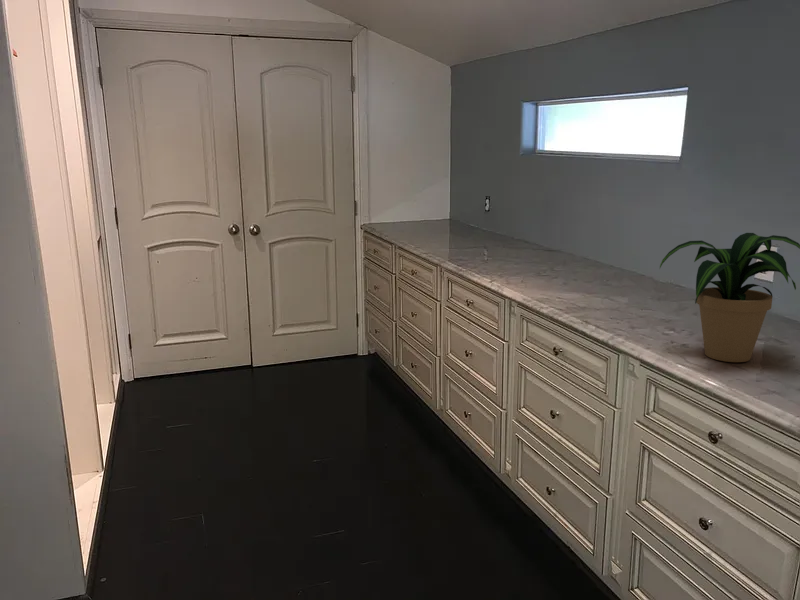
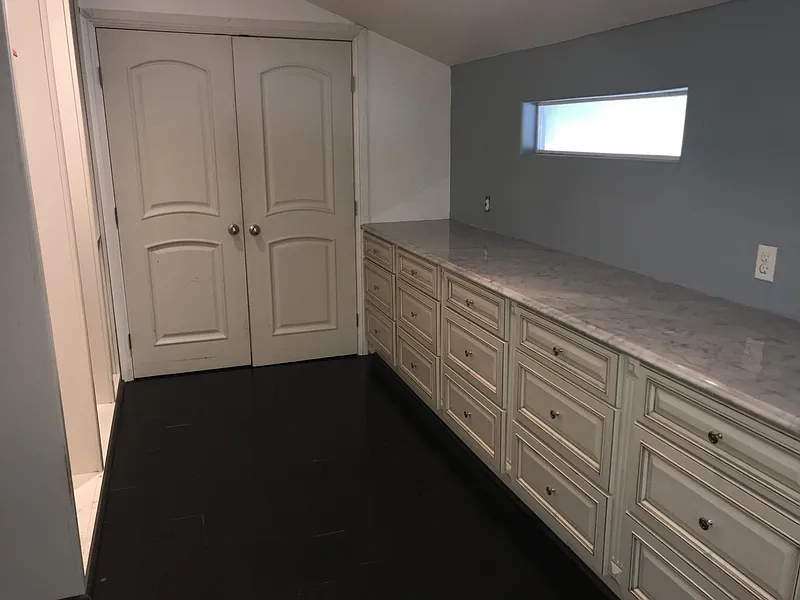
- potted plant [659,232,800,363]
